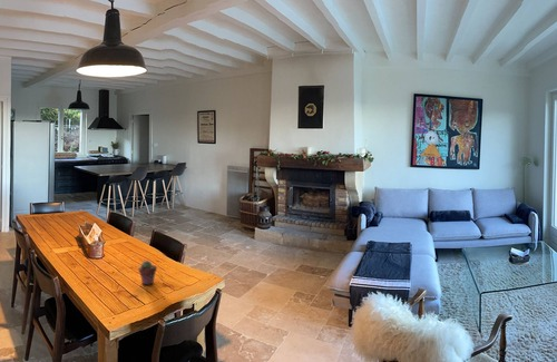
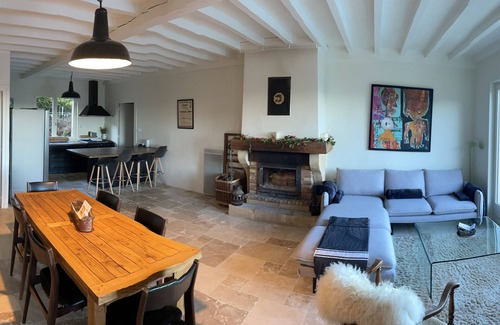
- potted succulent [138,260,158,286]
